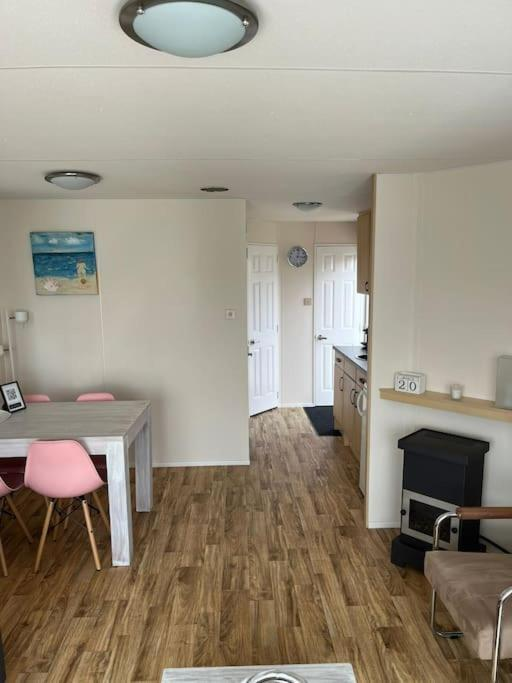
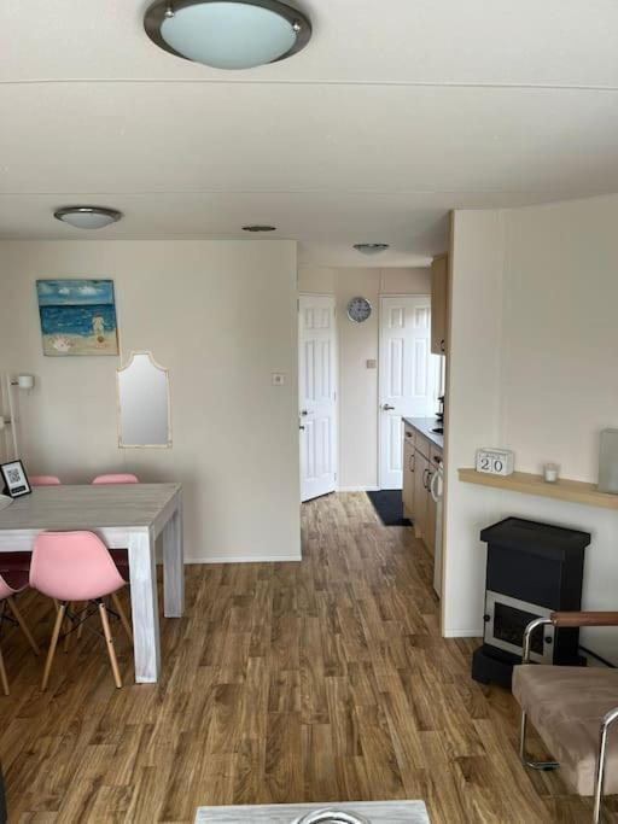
+ home mirror [113,350,174,449]
